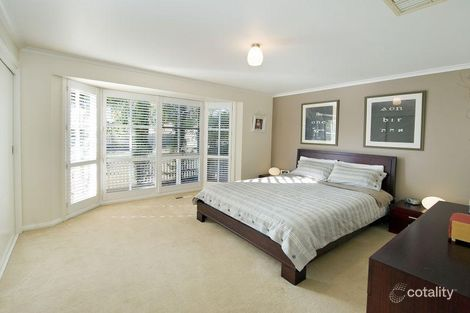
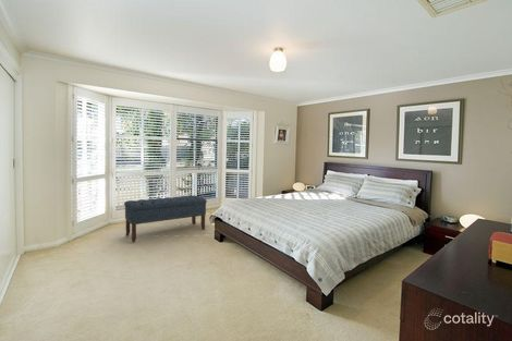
+ bench [123,194,208,243]
